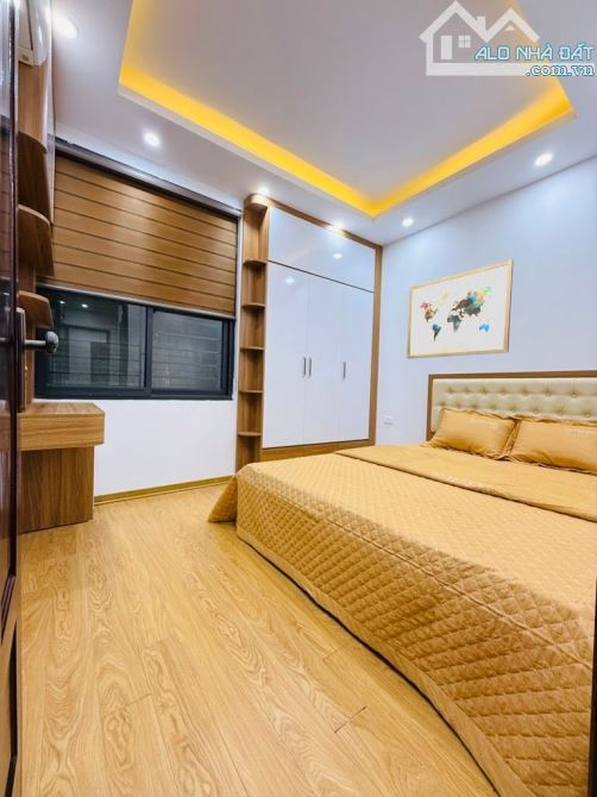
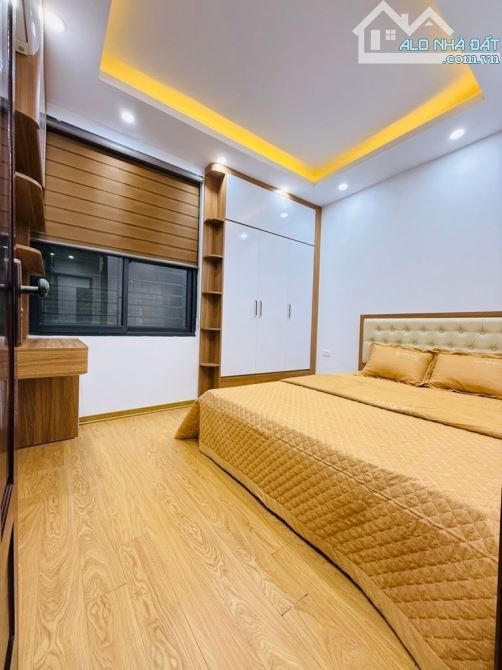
- wall art [406,258,514,360]
